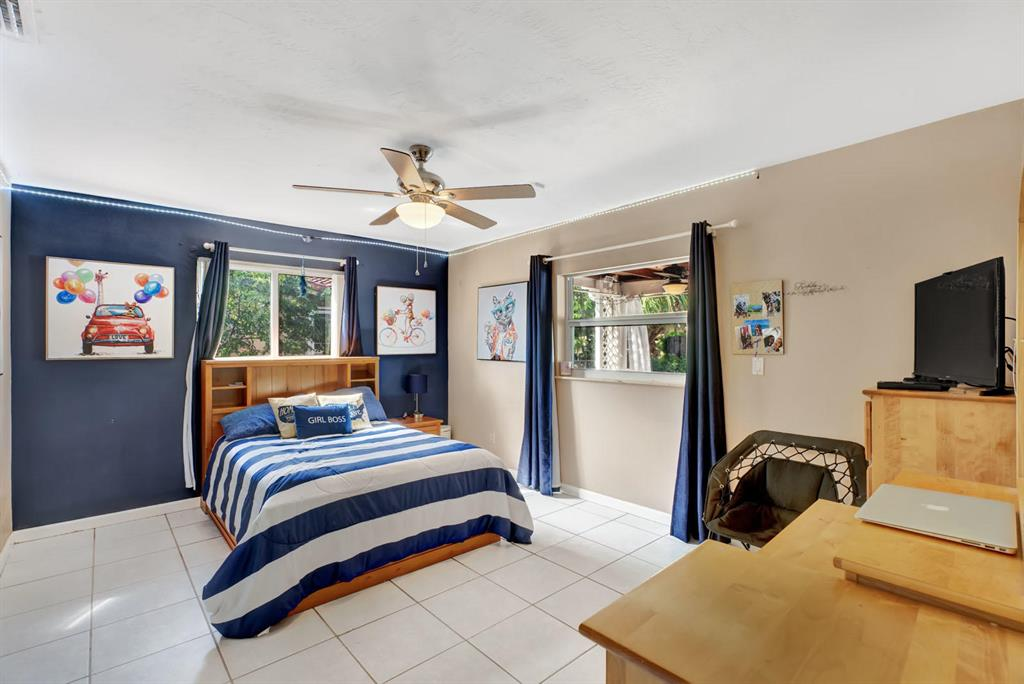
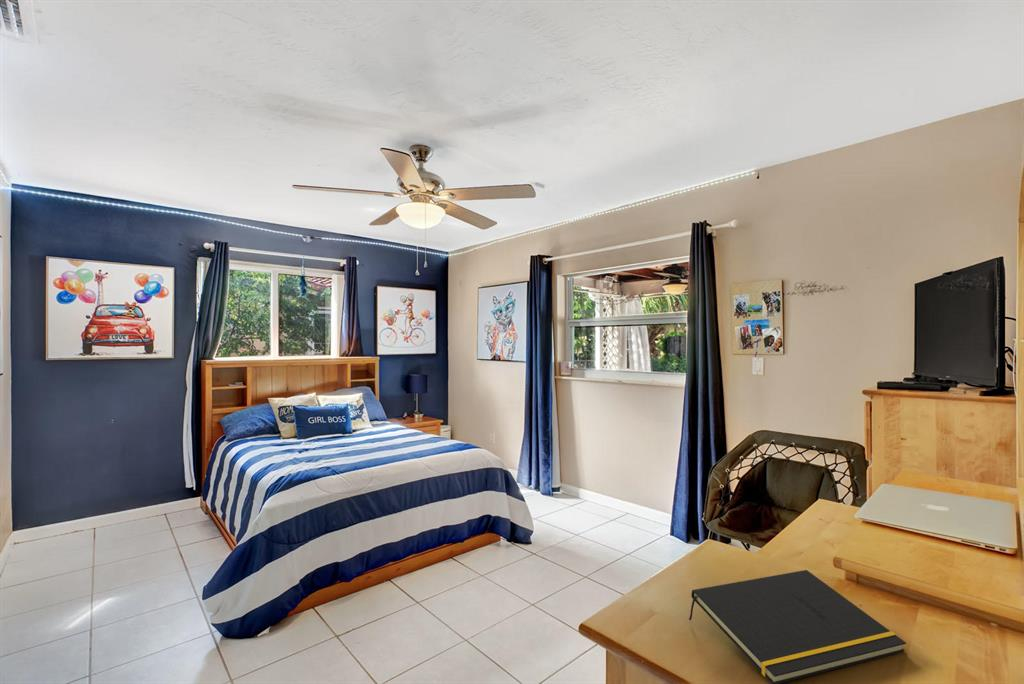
+ notepad [688,569,907,684]
